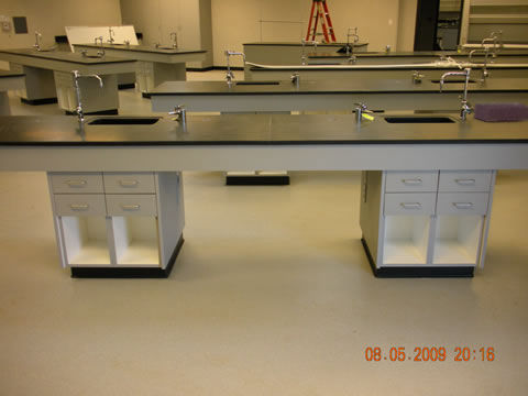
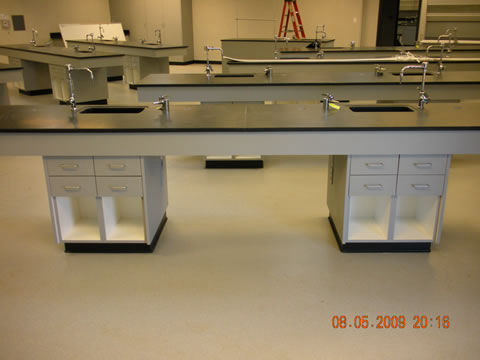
- tissue box [472,101,528,123]
